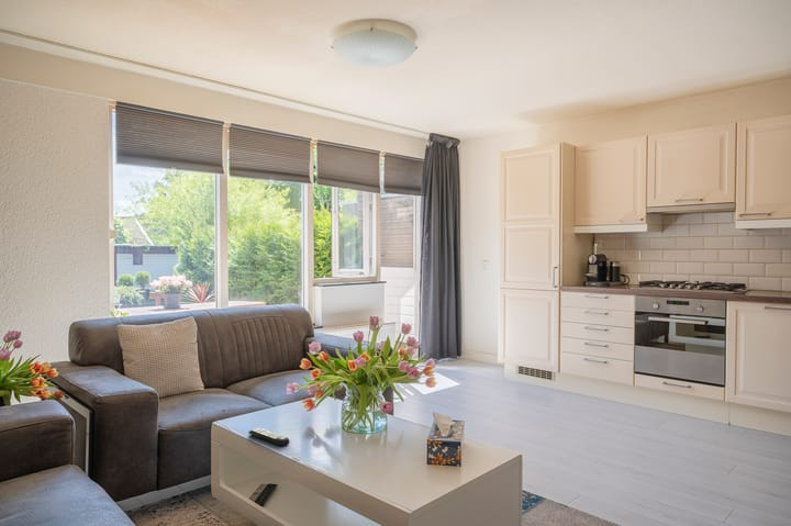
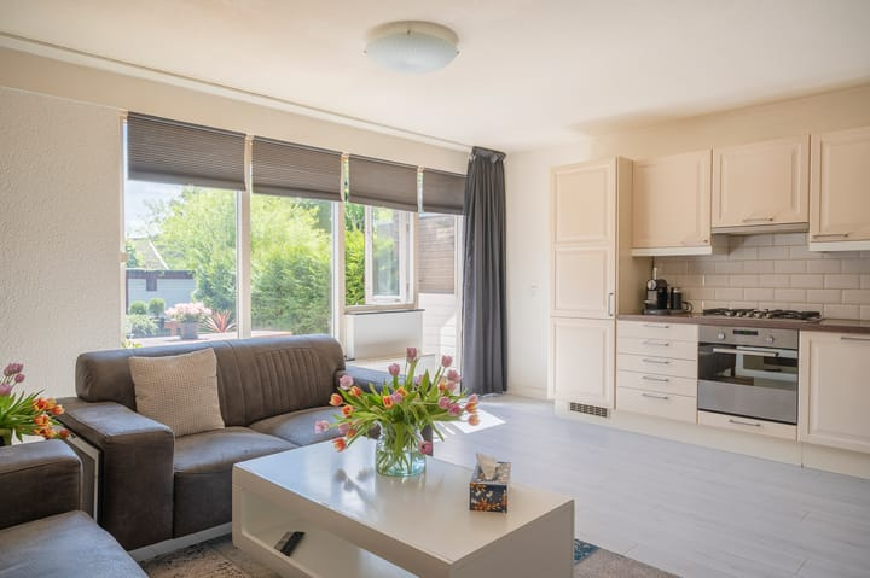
- remote control [247,427,291,447]
